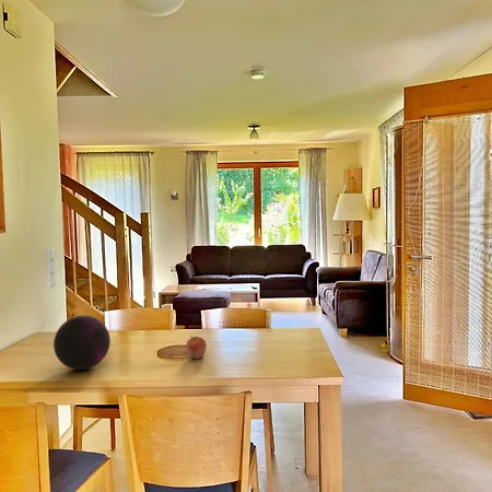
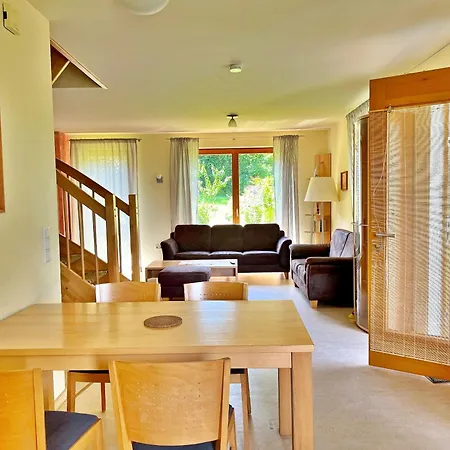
- fruit [185,335,208,360]
- decorative orb [52,315,112,371]
